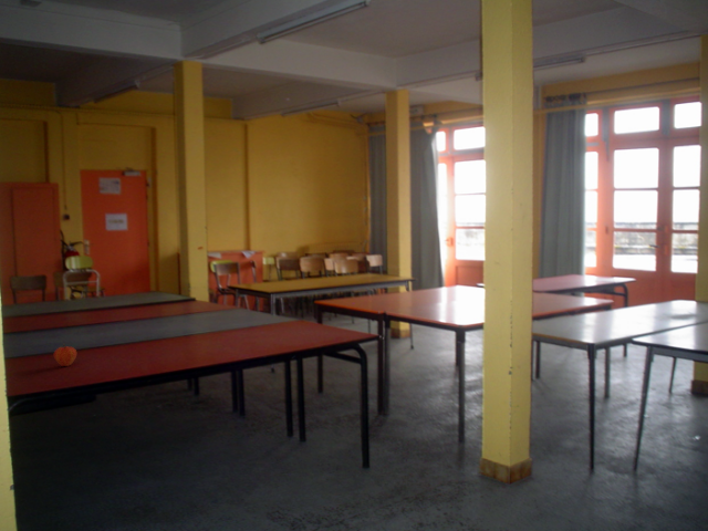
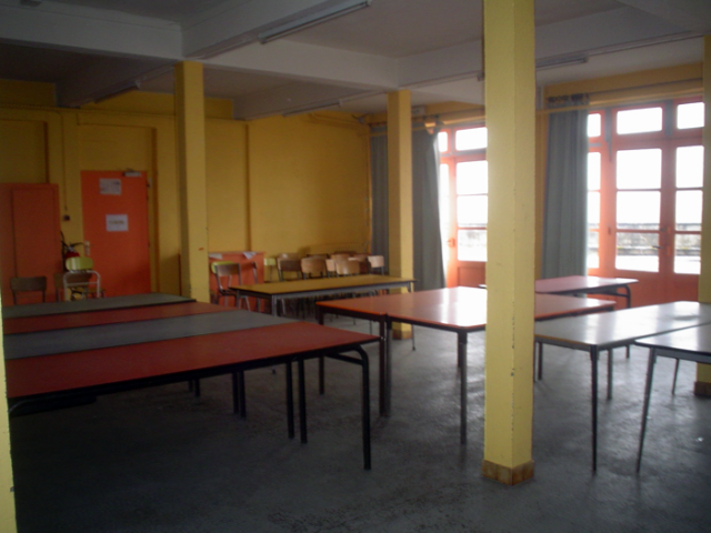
- fruit [53,343,77,367]
